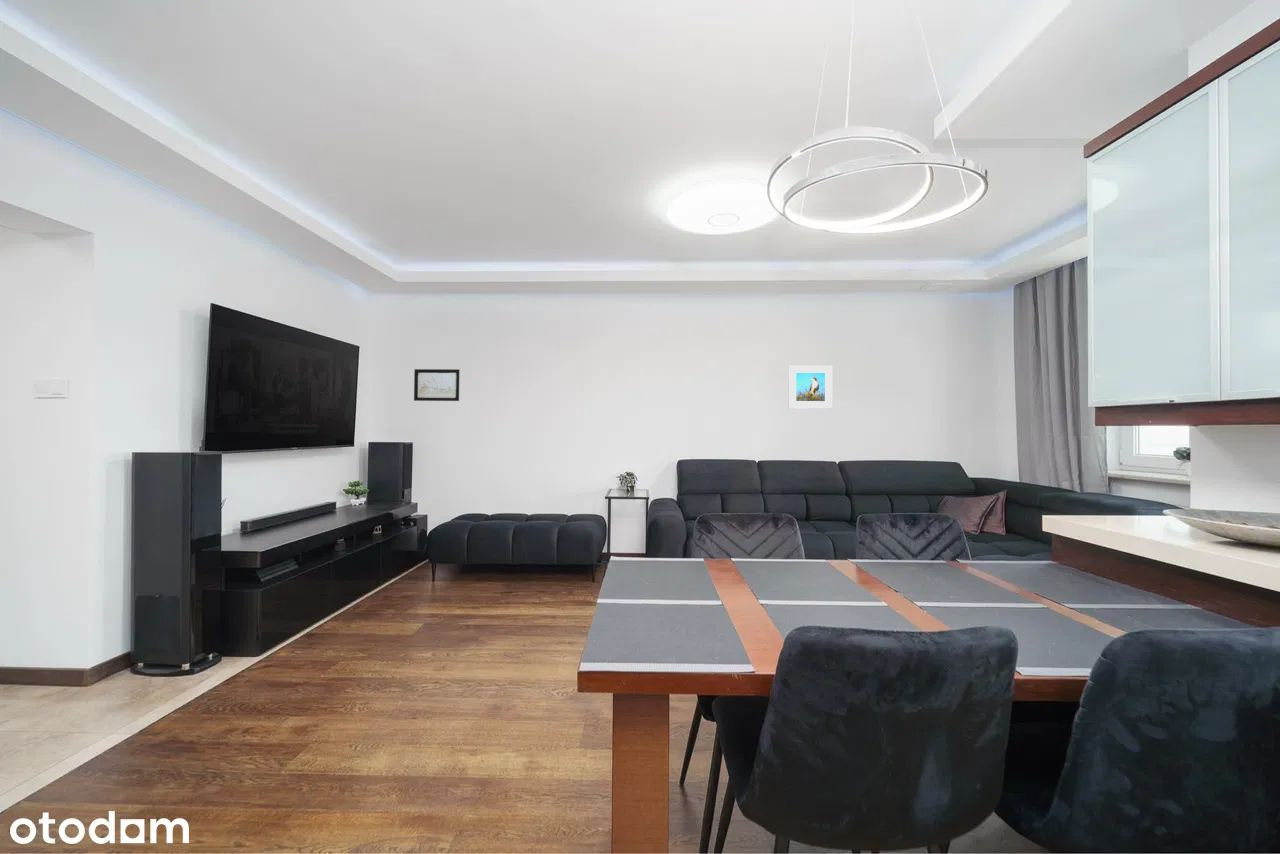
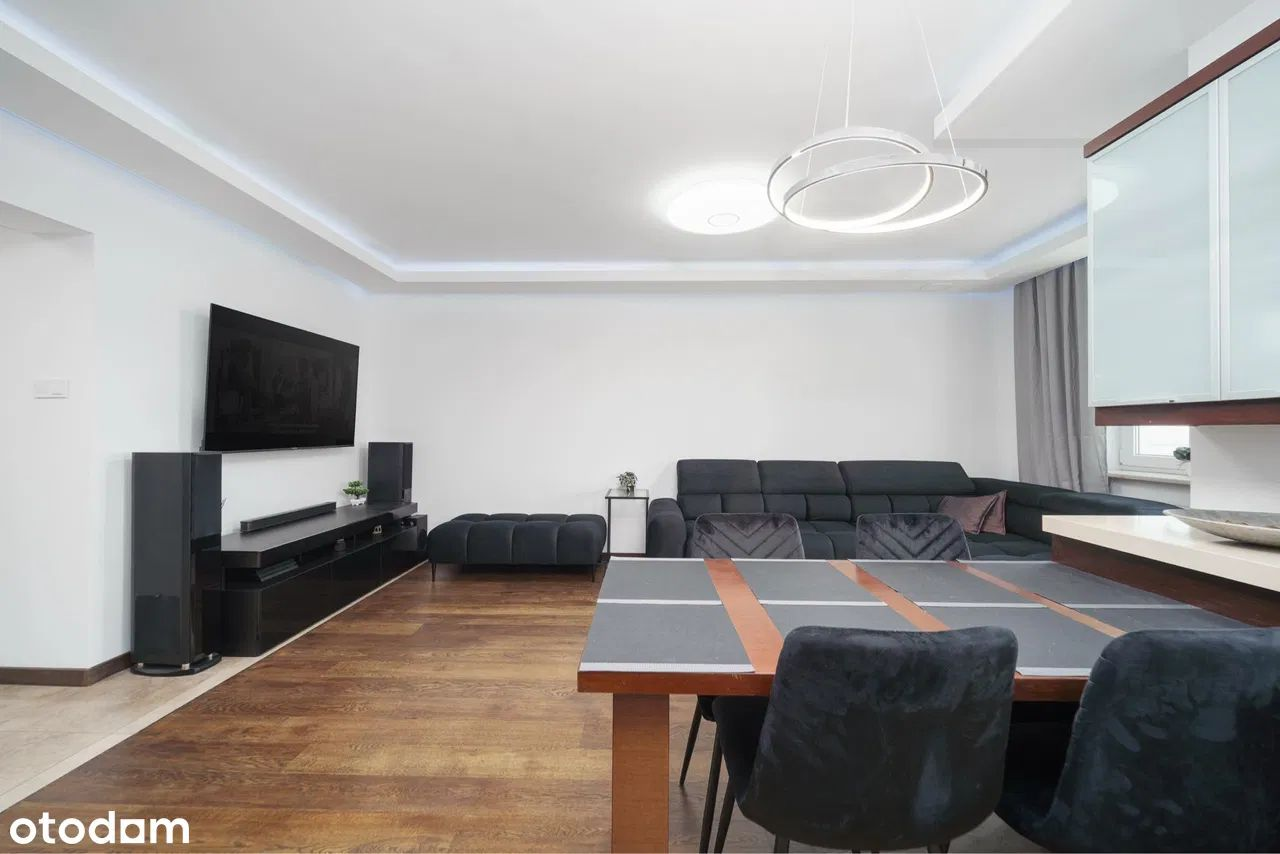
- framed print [787,364,834,410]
- wall art [413,368,461,402]
